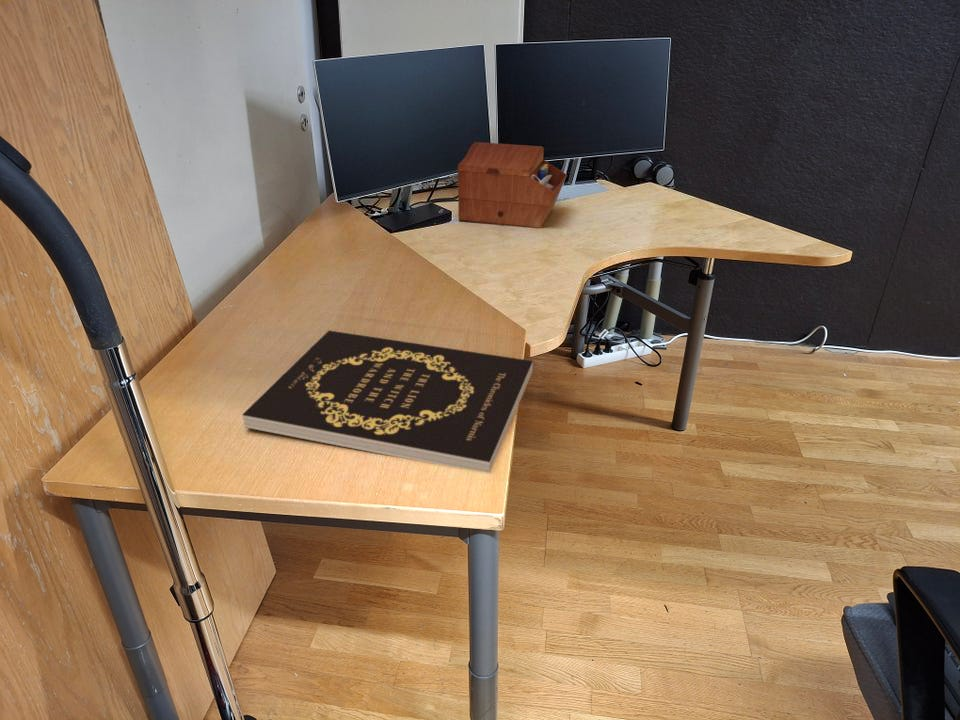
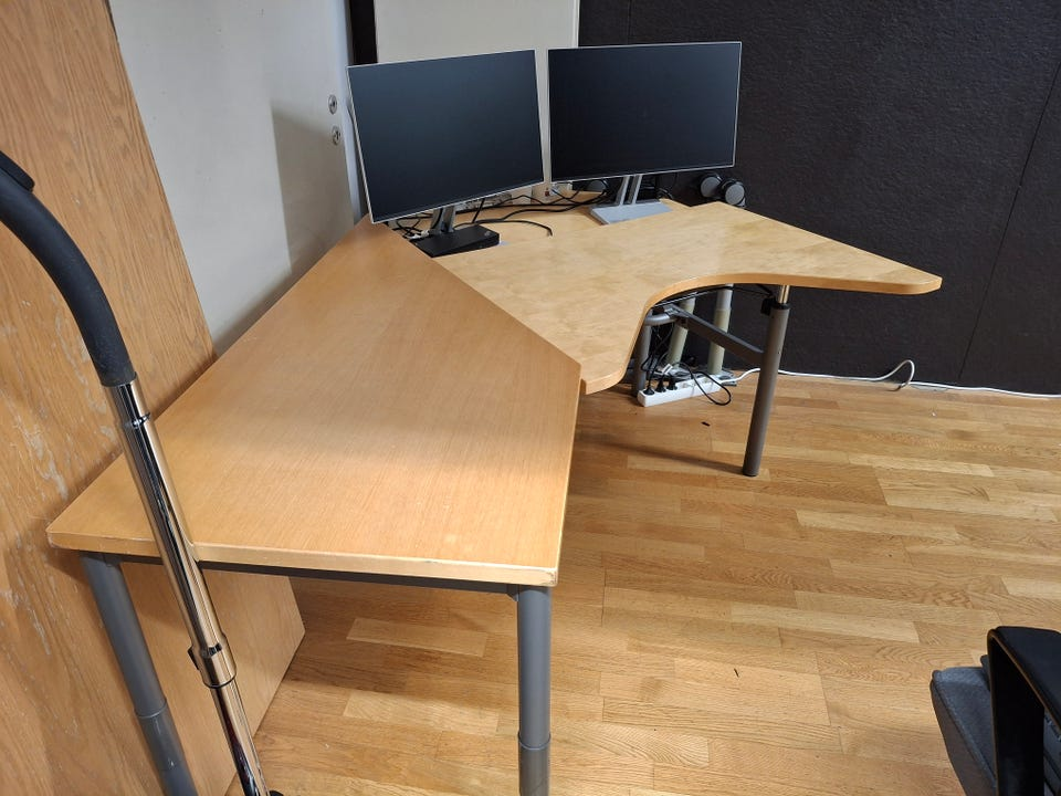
- sewing box [457,141,568,229]
- book [241,330,534,474]
